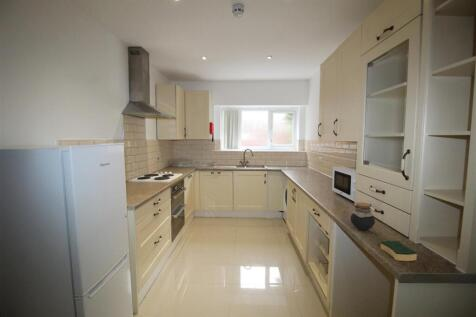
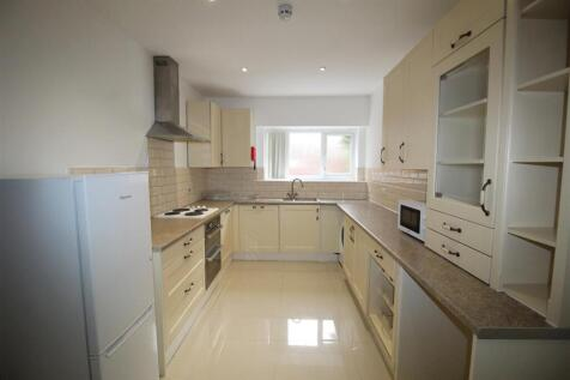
- sponge [380,240,418,262]
- jar [349,201,376,231]
